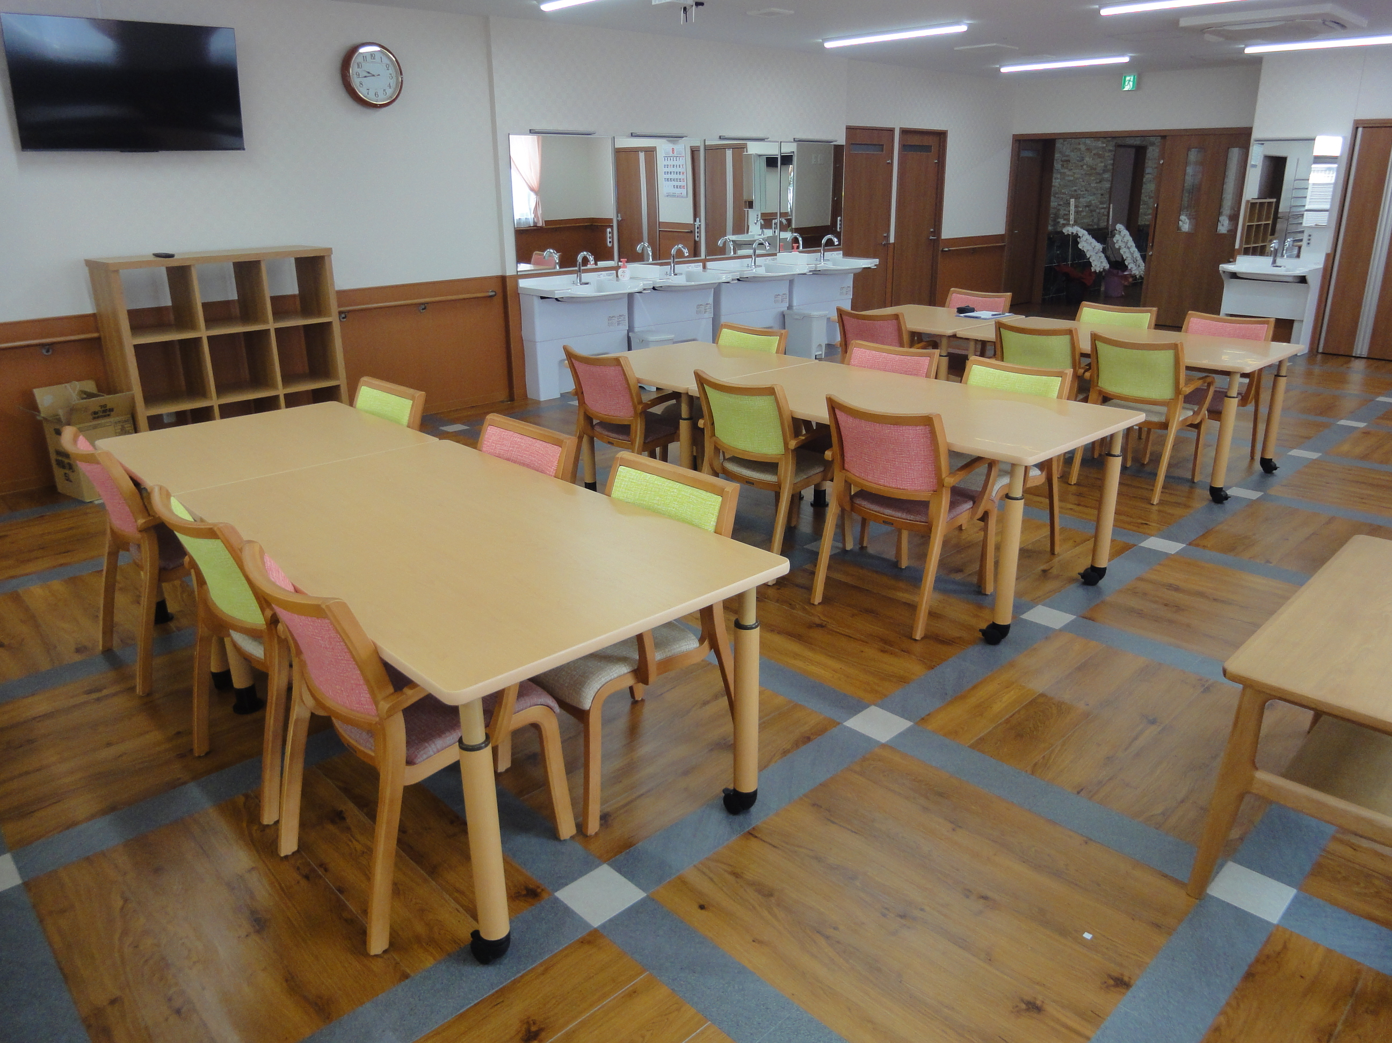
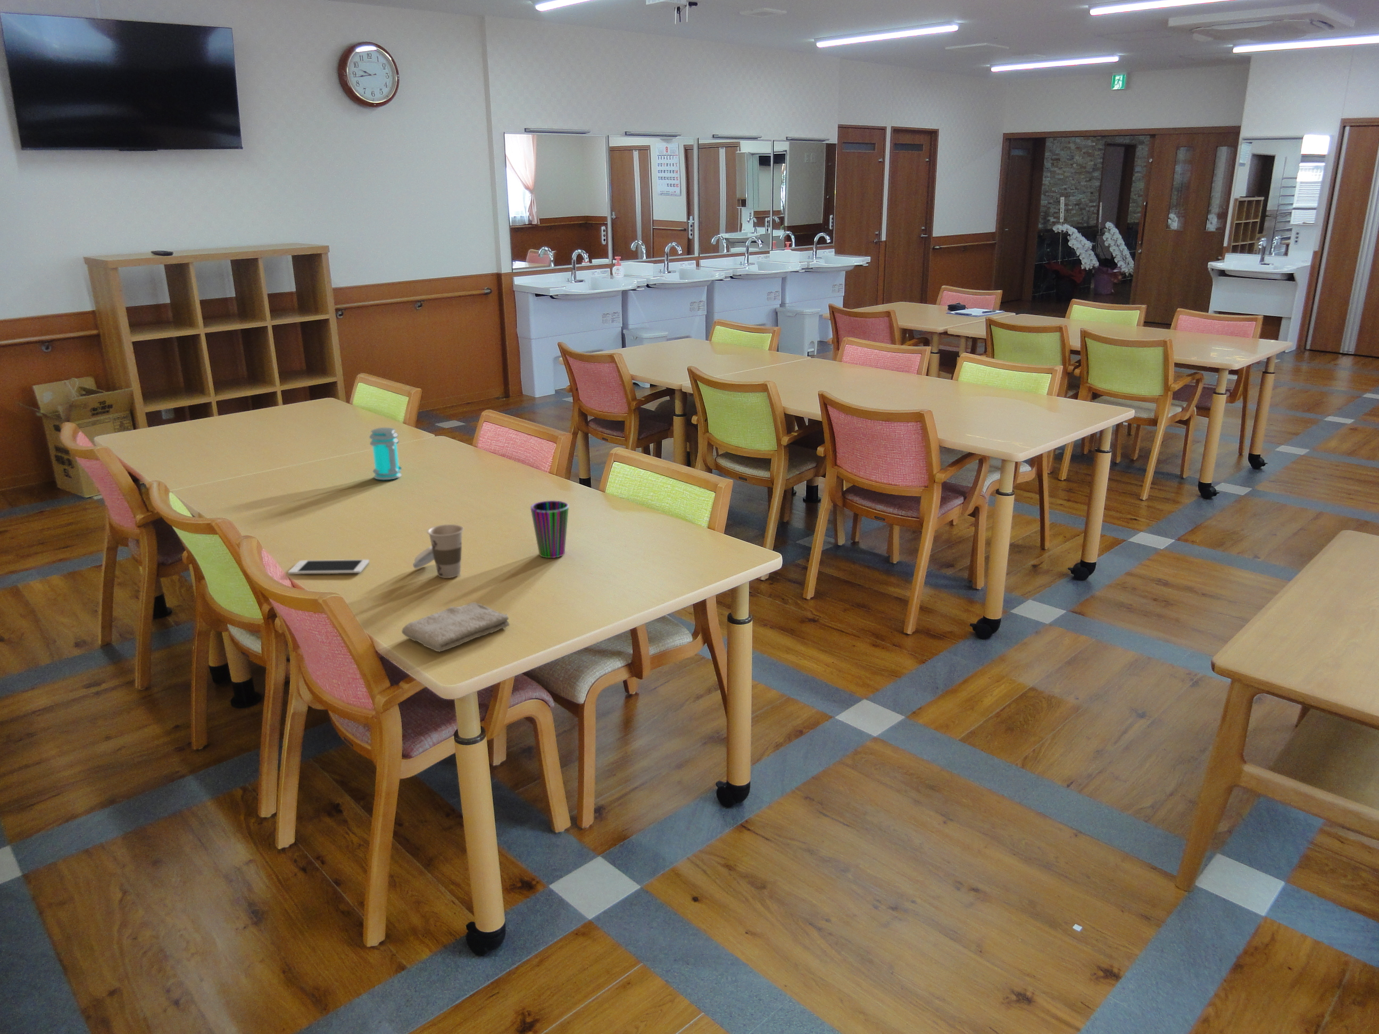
+ cup [413,524,465,579]
+ washcloth [401,602,509,652]
+ jar [369,427,403,480]
+ cell phone [288,559,370,575]
+ cup [530,500,569,558]
